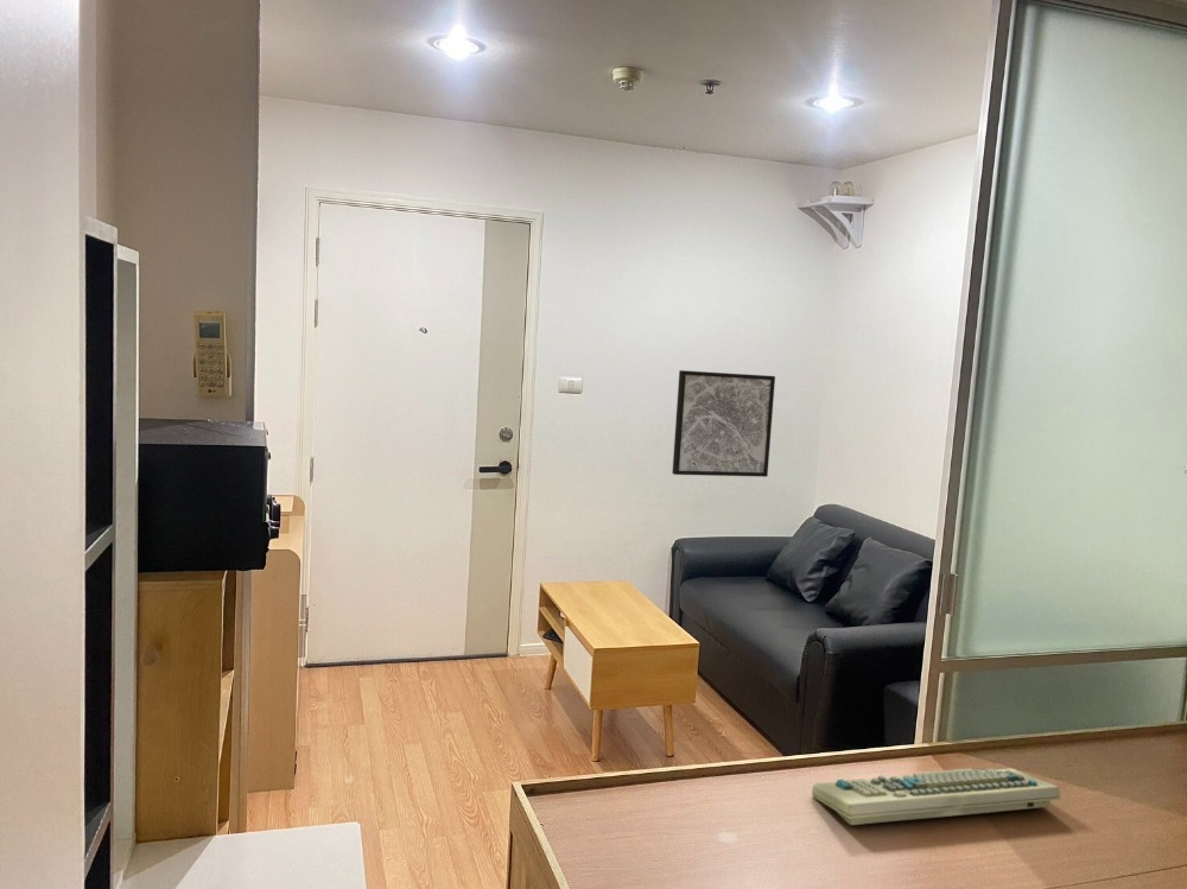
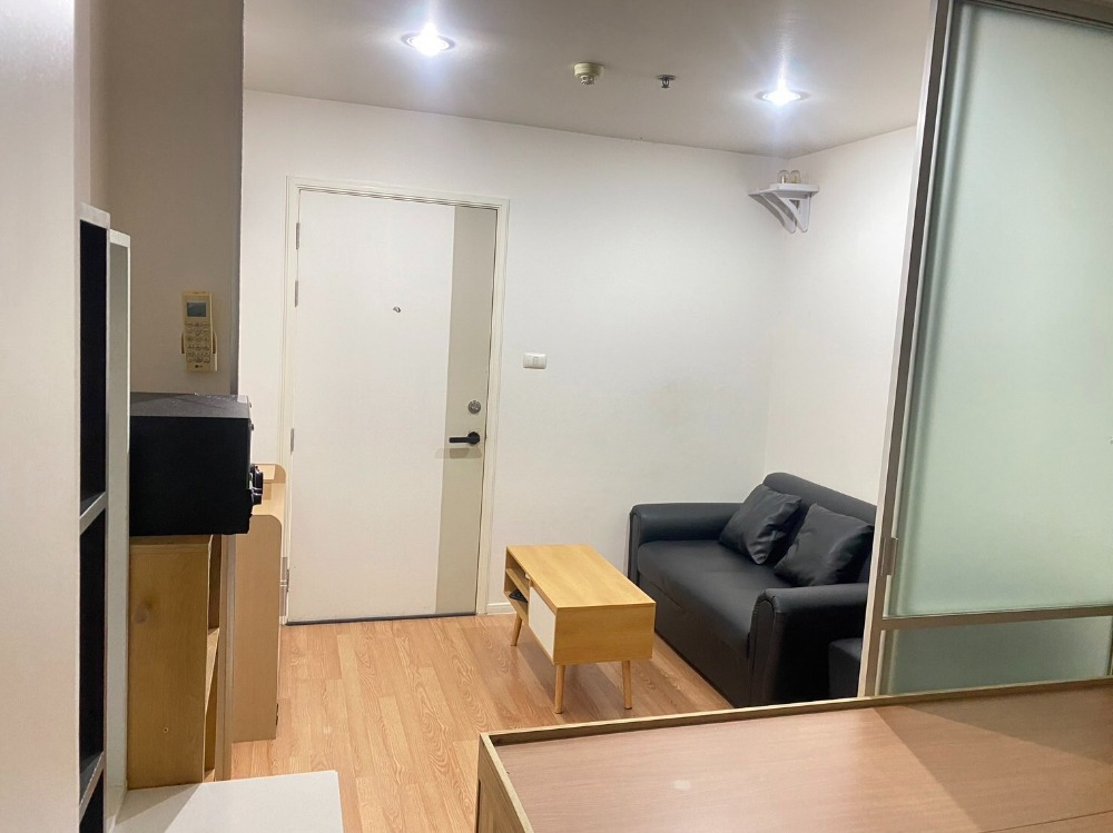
- keyboard [811,767,1061,826]
- wall art [671,369,776,478]
